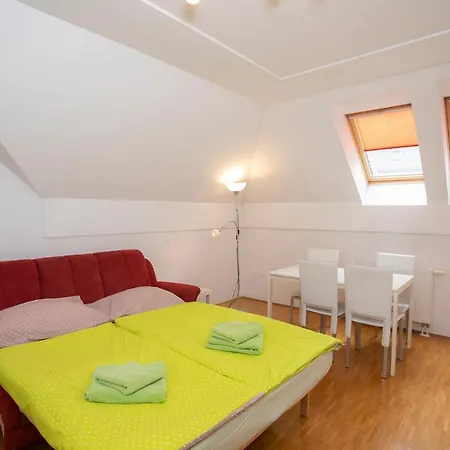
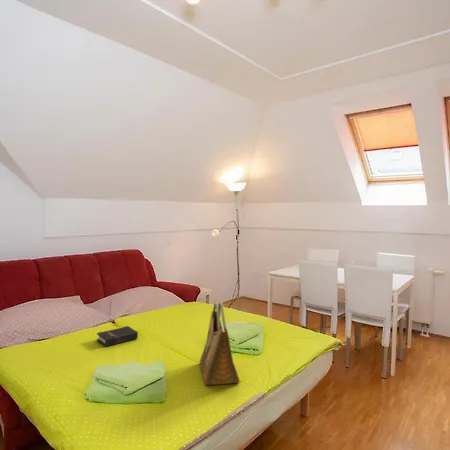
+ grocery bag [198,301,241,386]
+ hardback book [96,325,139,348]
